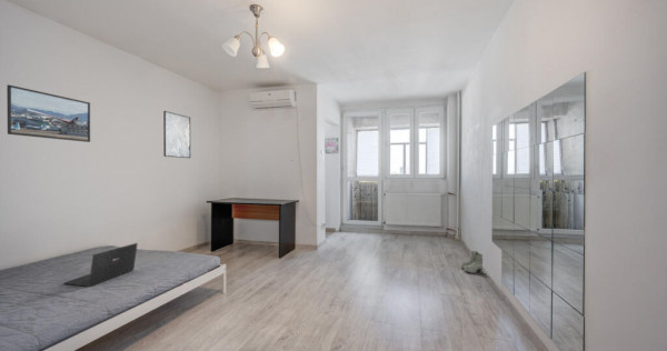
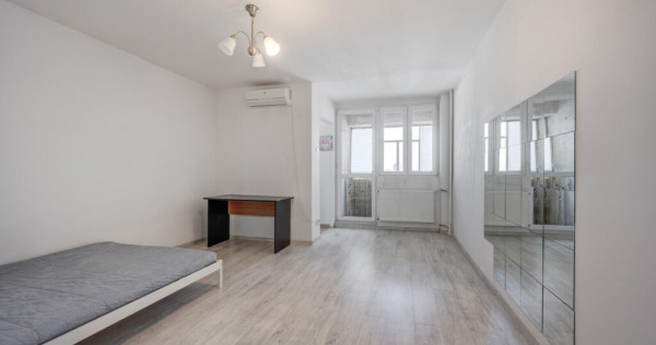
- laptop [62,242,139,288]
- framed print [162,110,191,159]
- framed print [6,83,91,143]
- boots [460,250,485,274]
